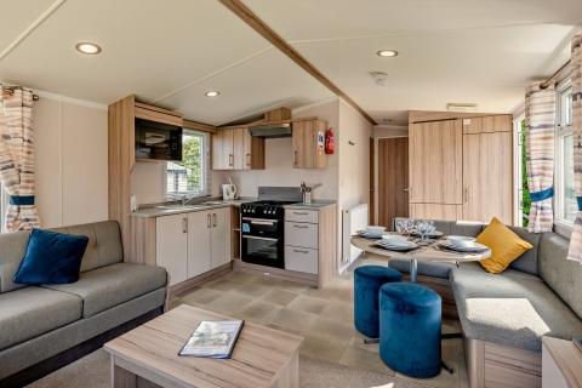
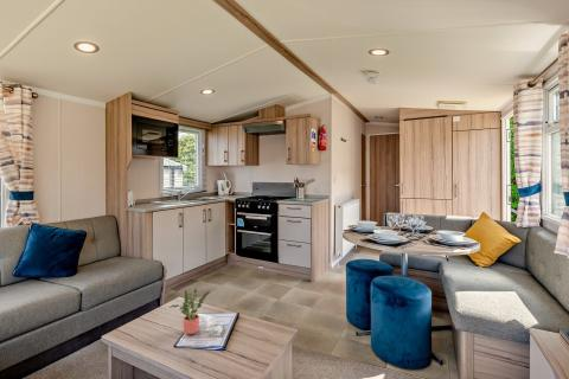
+ potted plant [168,288,211,335]
